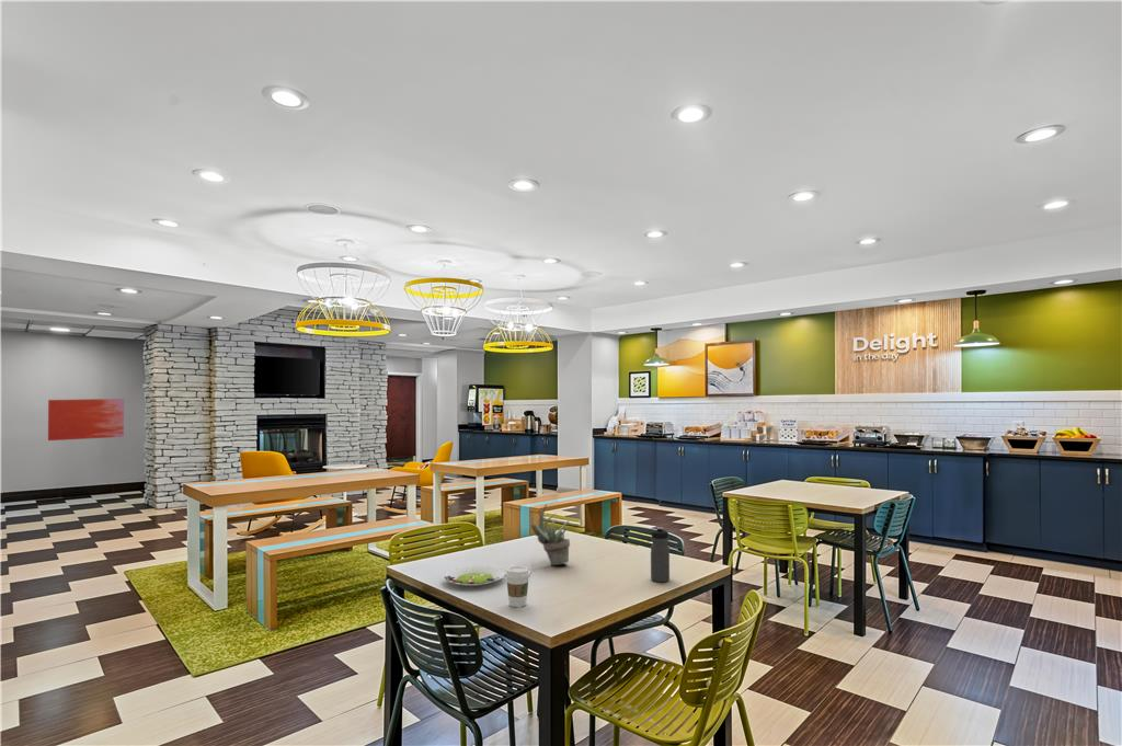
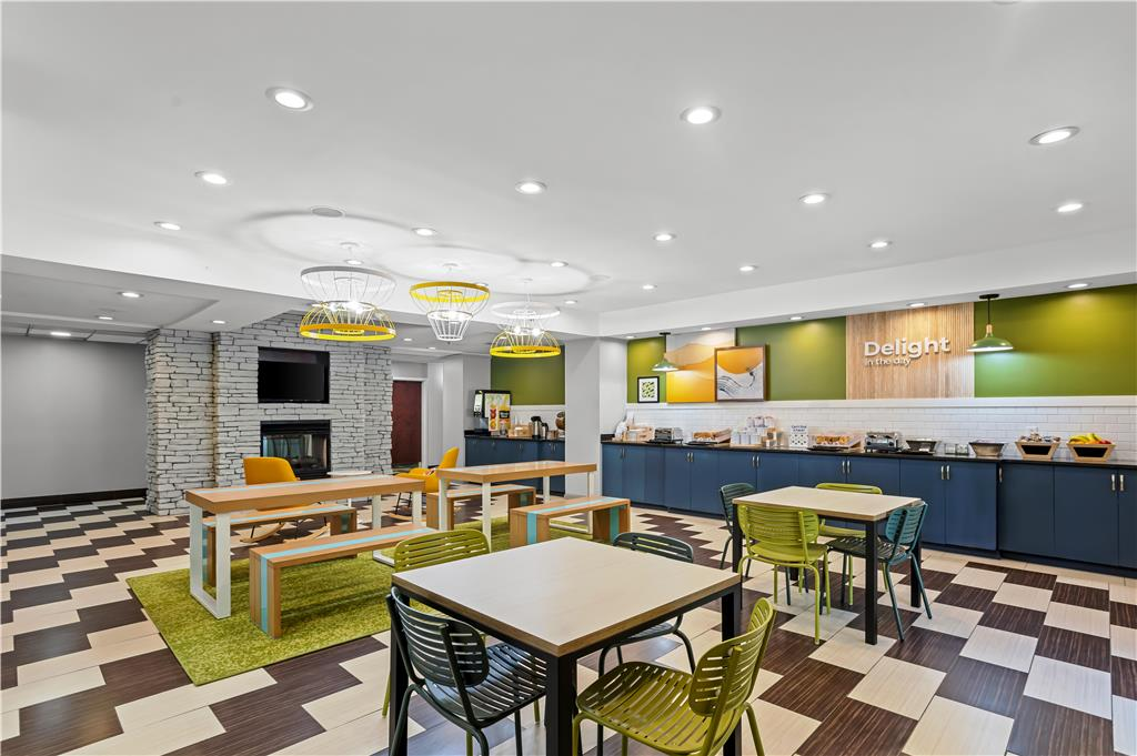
- wall art [47,398,125,441]
- succulent plant [528,504,573,566]
- water bottle [650,526,671,584]
- salad plate [443,564,505,587]
- coffee cup [504,565,531,608]
